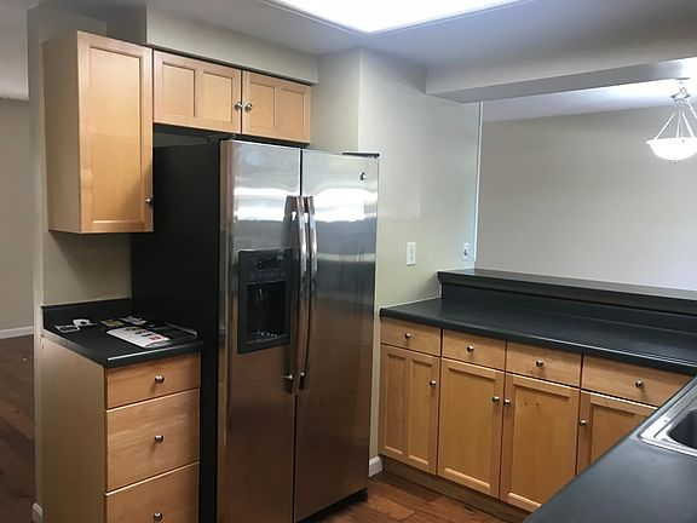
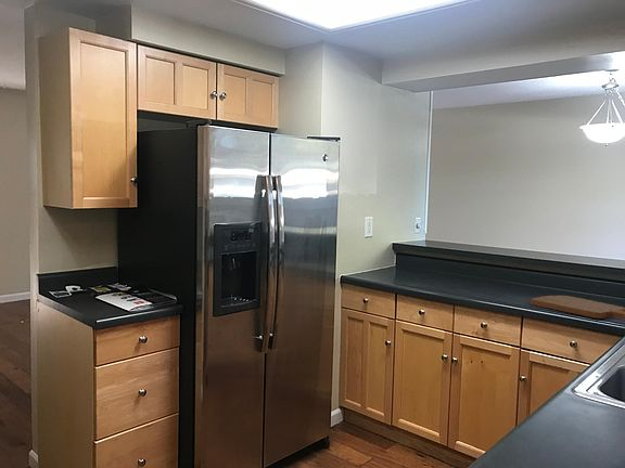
+ cutting board [530,295,625,321]
